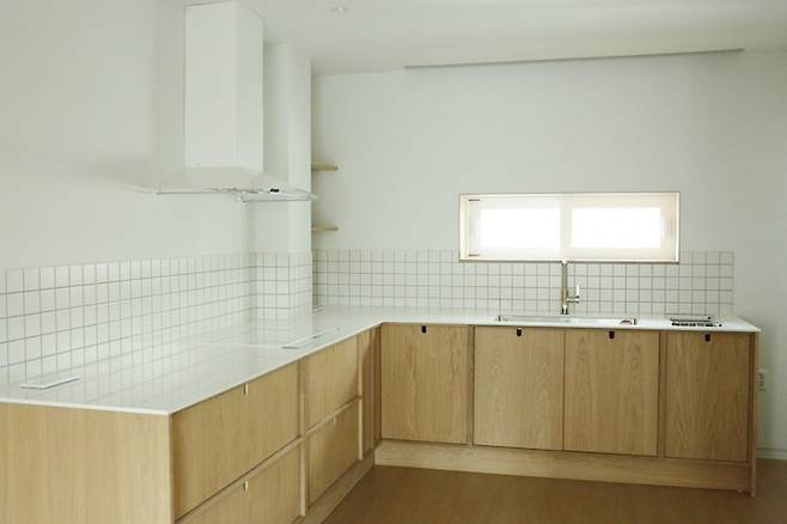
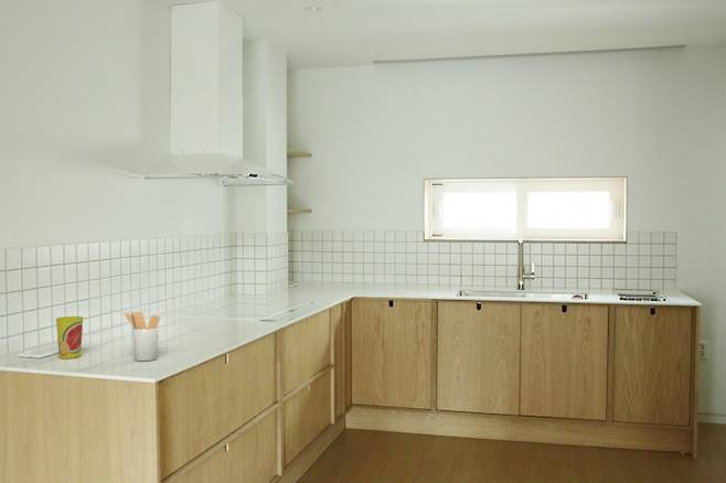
+ cup [55,315,84,359]
+ utensil holder [124,311,161,362]
